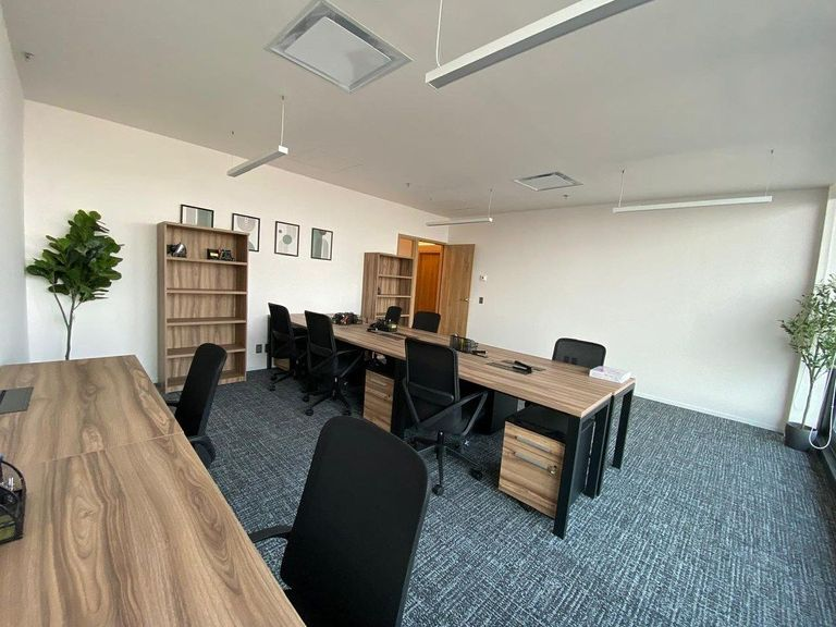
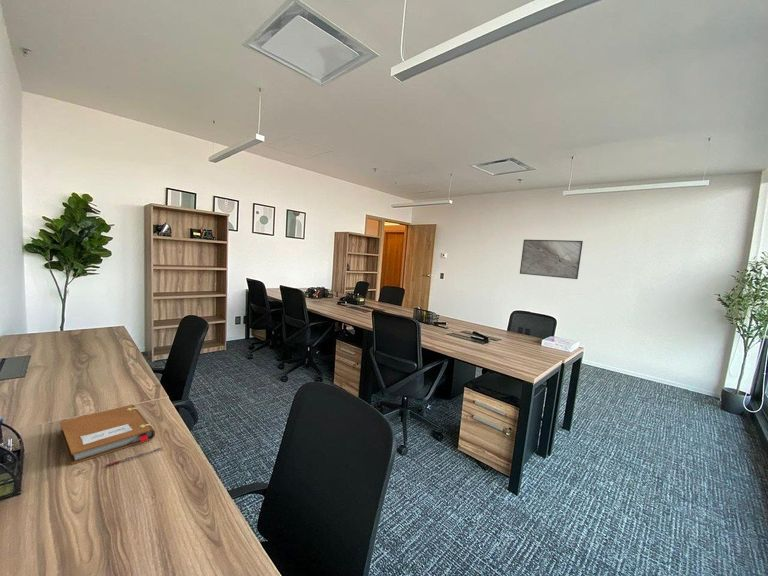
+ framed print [519,239,584,280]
+ notebook [59,404,156,466]
+ pen [105,446,165,467]
